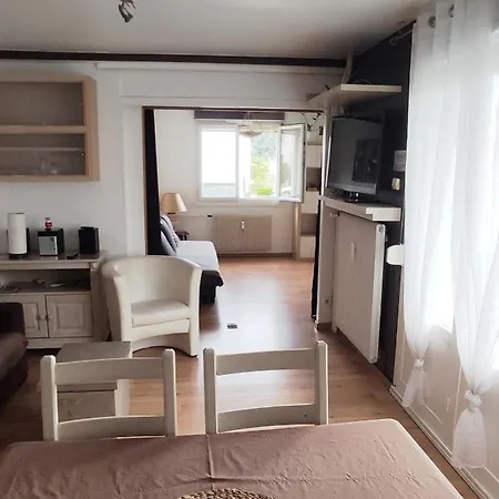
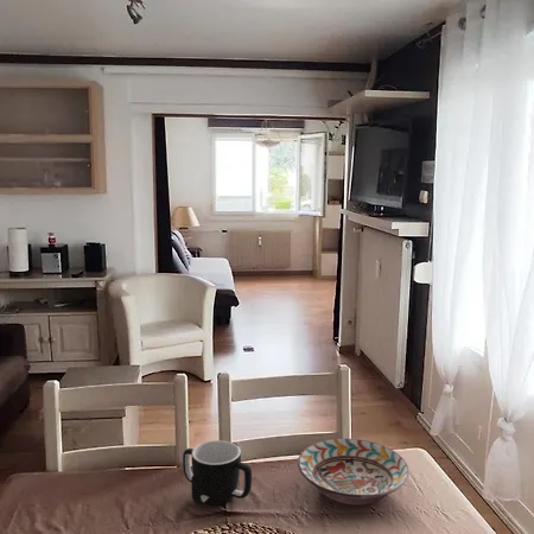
+ decorative bowl [297,438,411,507]
+ mug [182,439,253,507]
